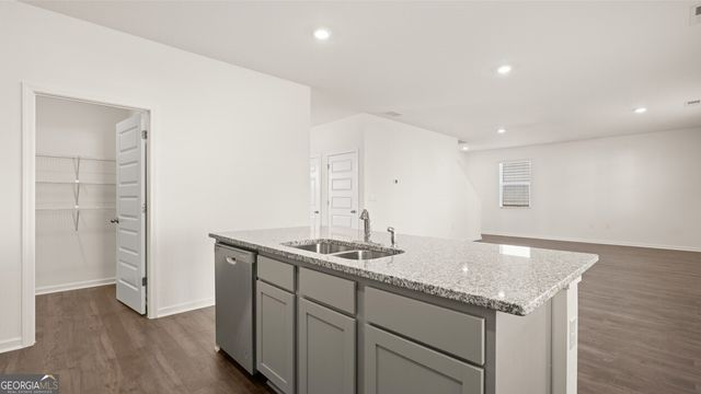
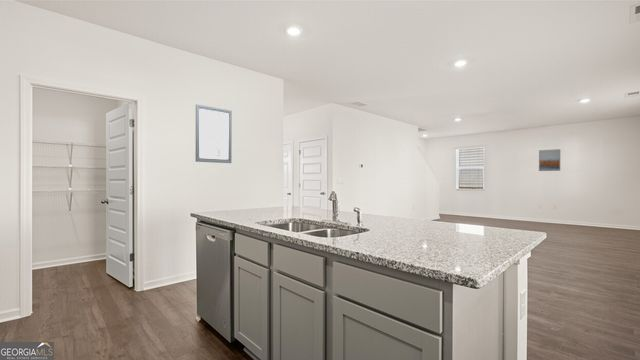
+ wall art [538,148,561,172]
+ wall art [195,104,233,164]
